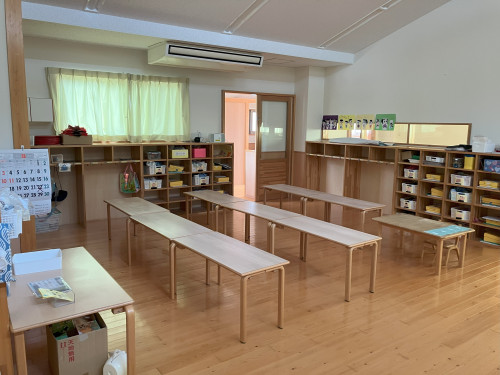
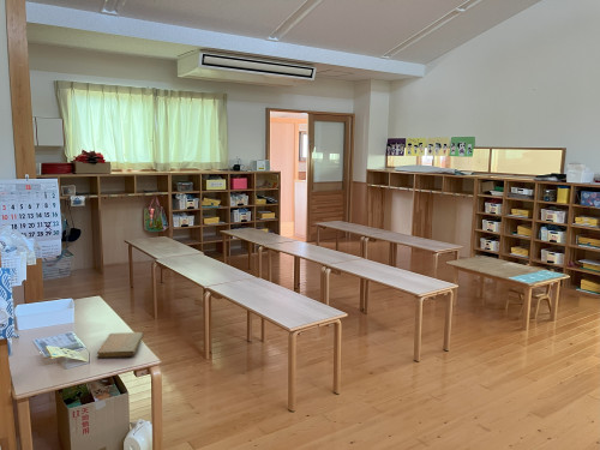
+ notebook [96,331,145,359]
